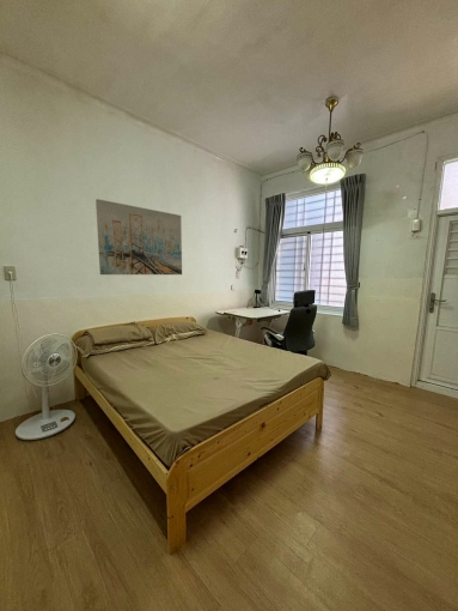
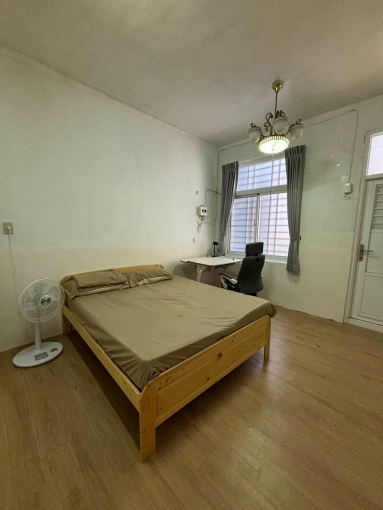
- wall art [94,198,183,276]
